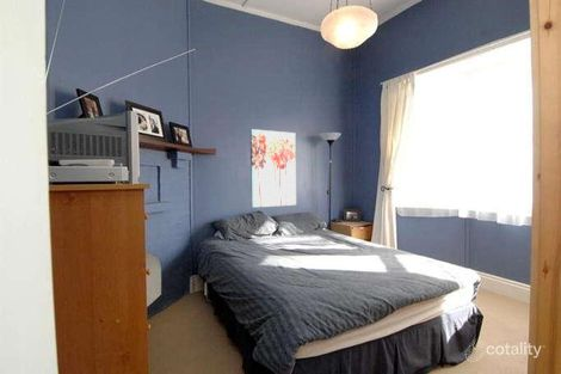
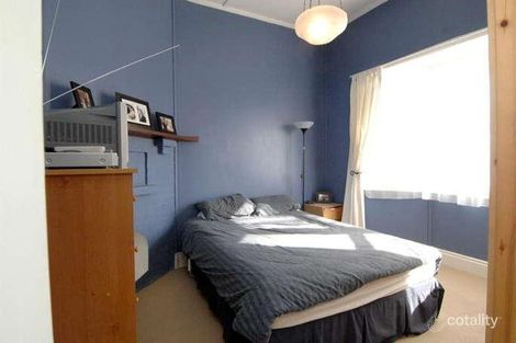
- wall art [249,128,297,209]
